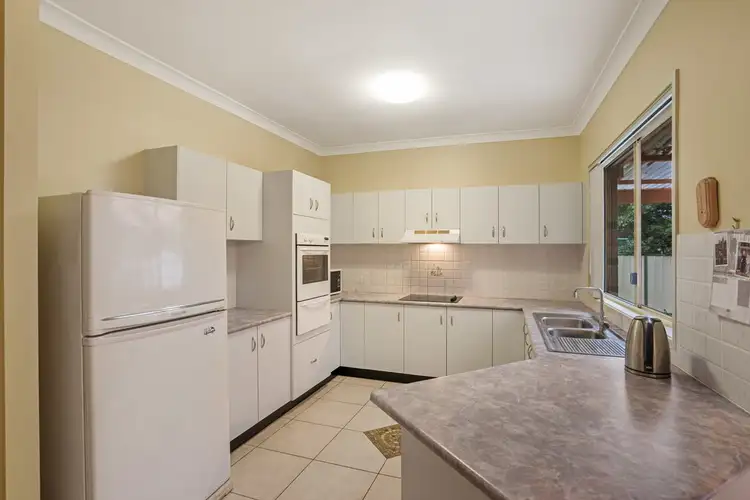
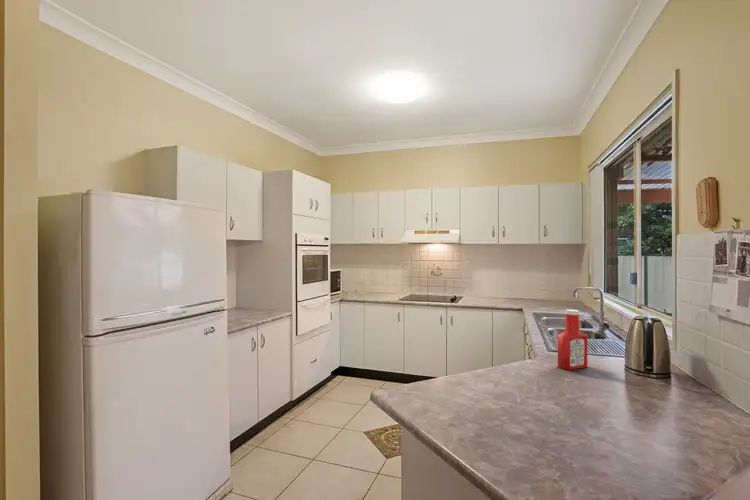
+ soap bottle [557,309,588,371]
